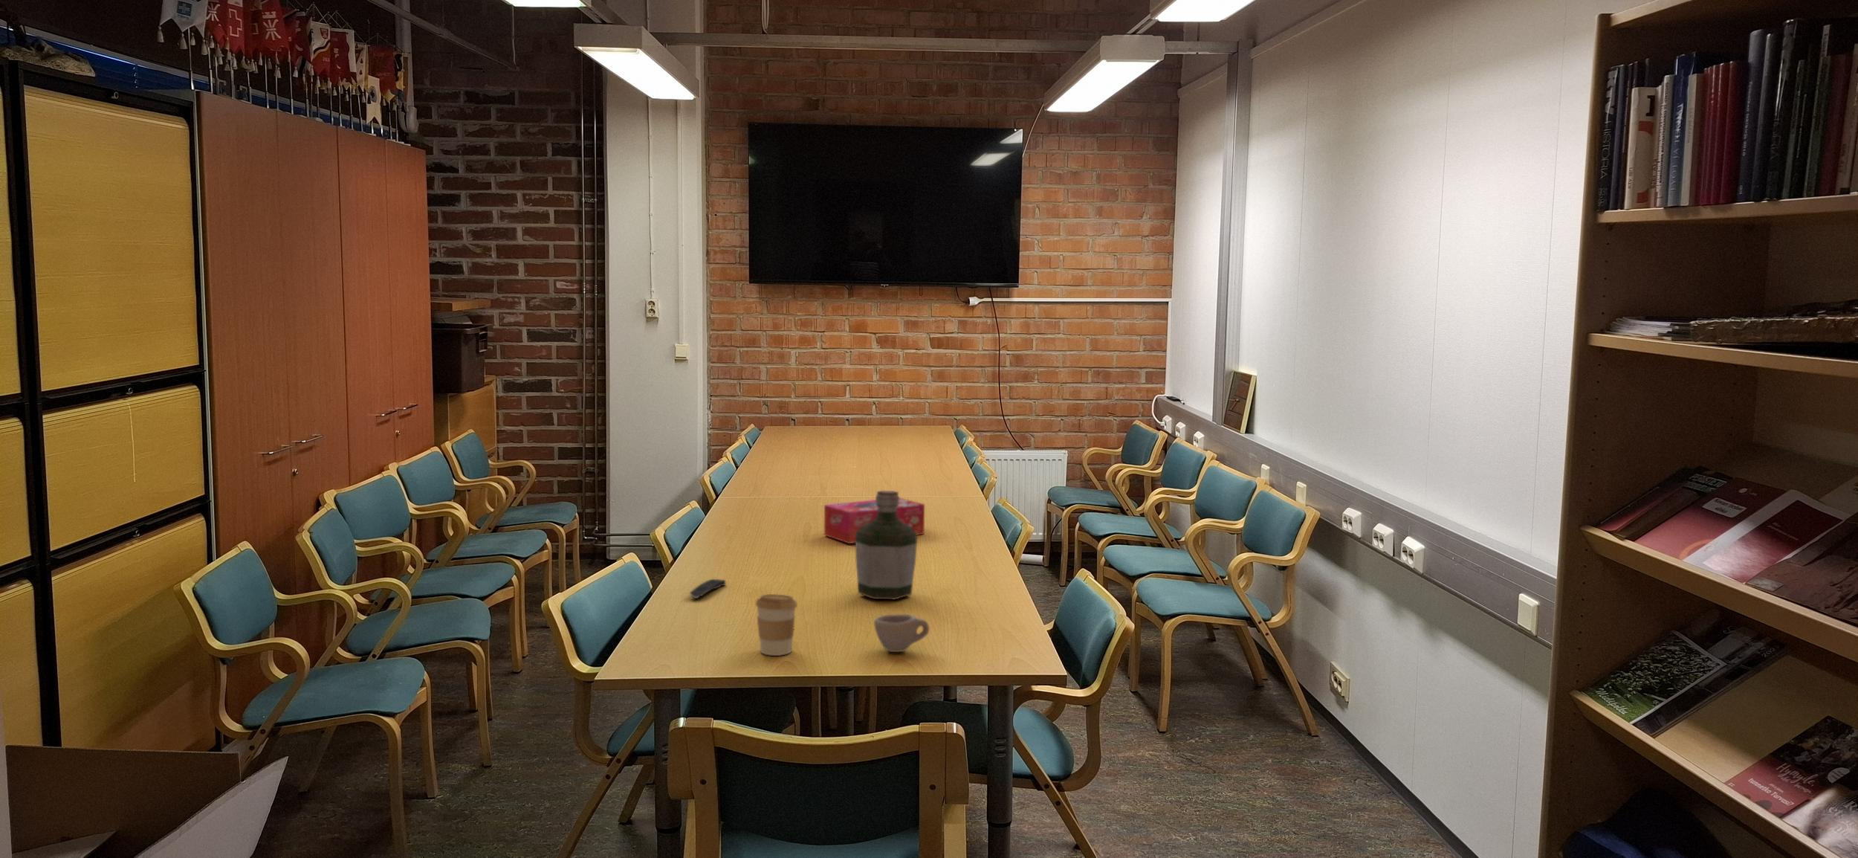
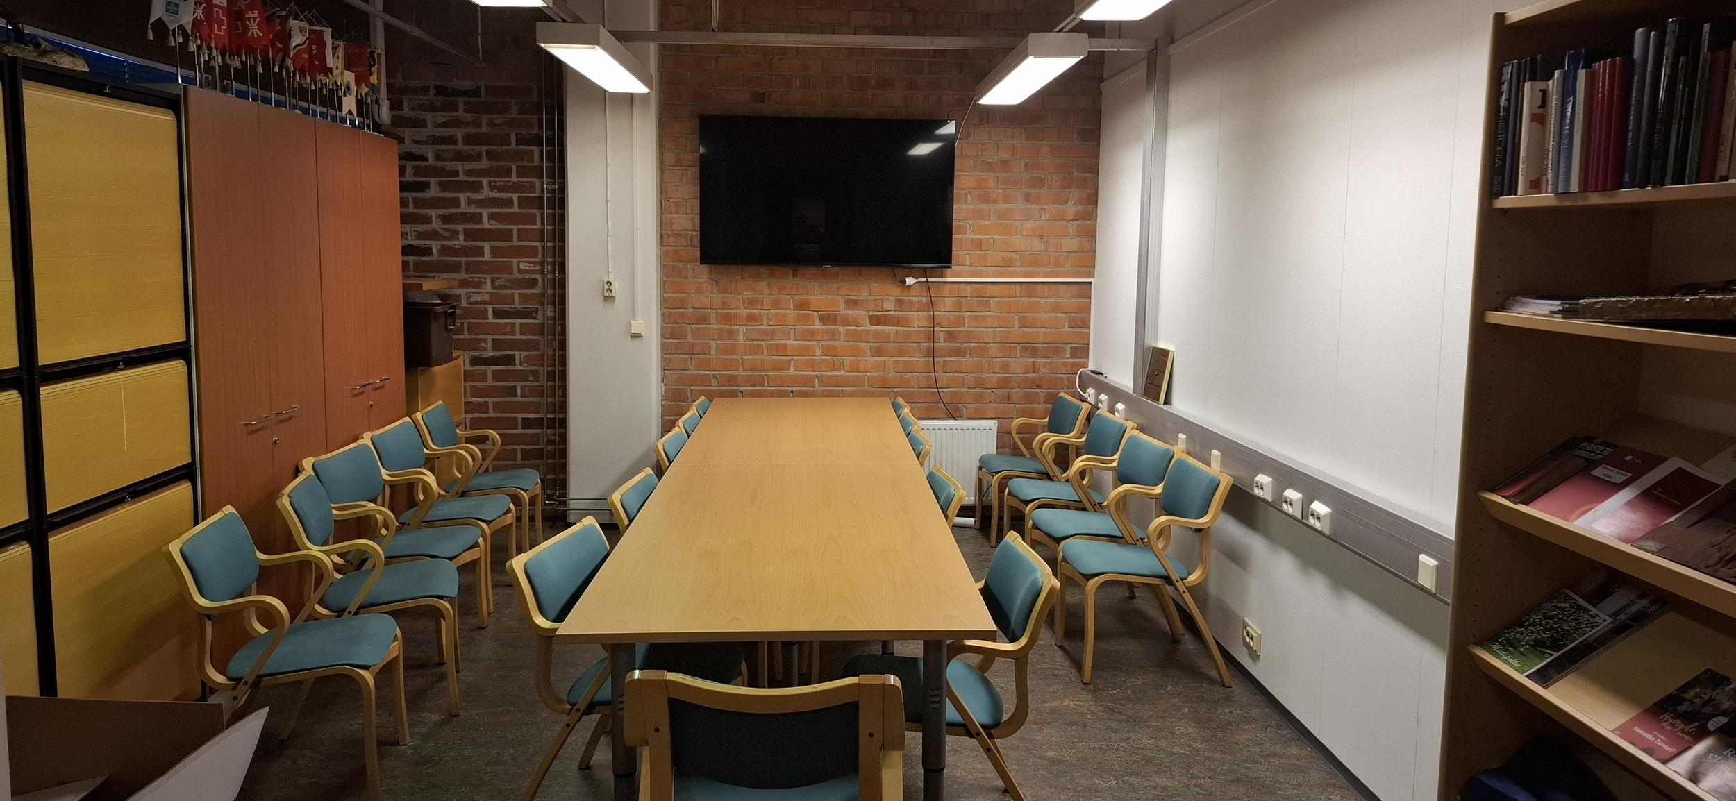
- remote control [688,578,726,600]
- cup [873,614,930,653]
- coffee cup [755,594,799,657]
- bottle [854,489,918,600]
- tissue box [824,498,925,544]
